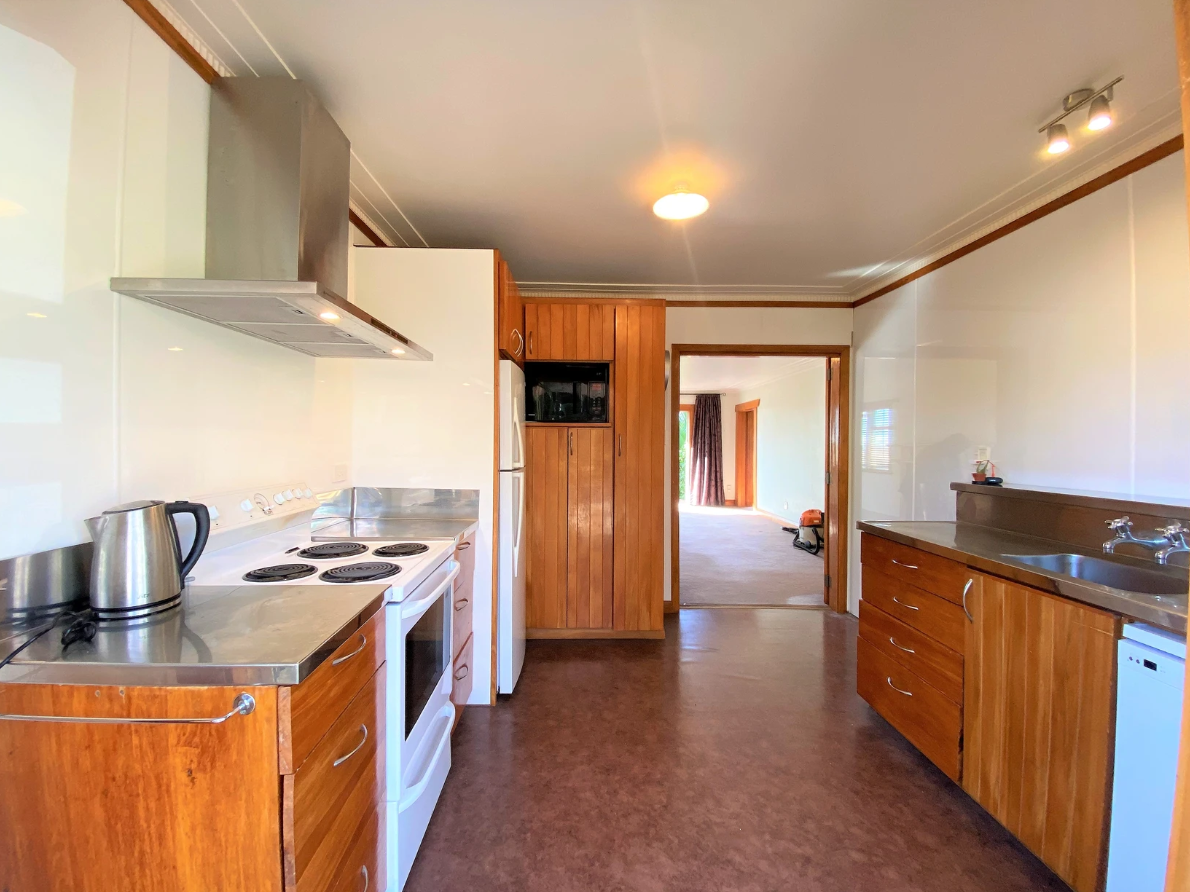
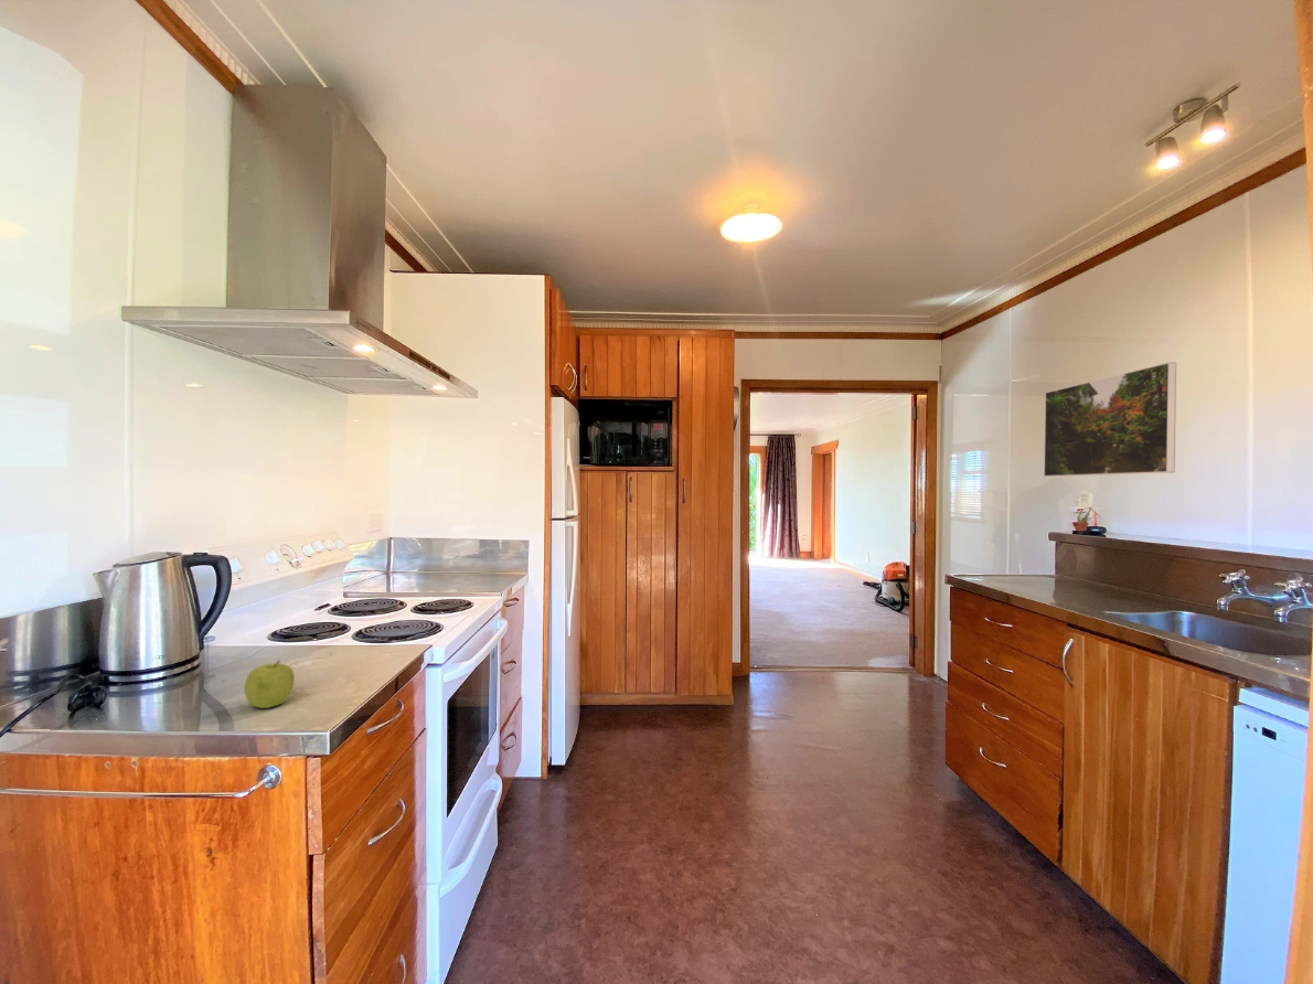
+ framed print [1043,361,1177,478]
+ fruit [244,660,296,709]
